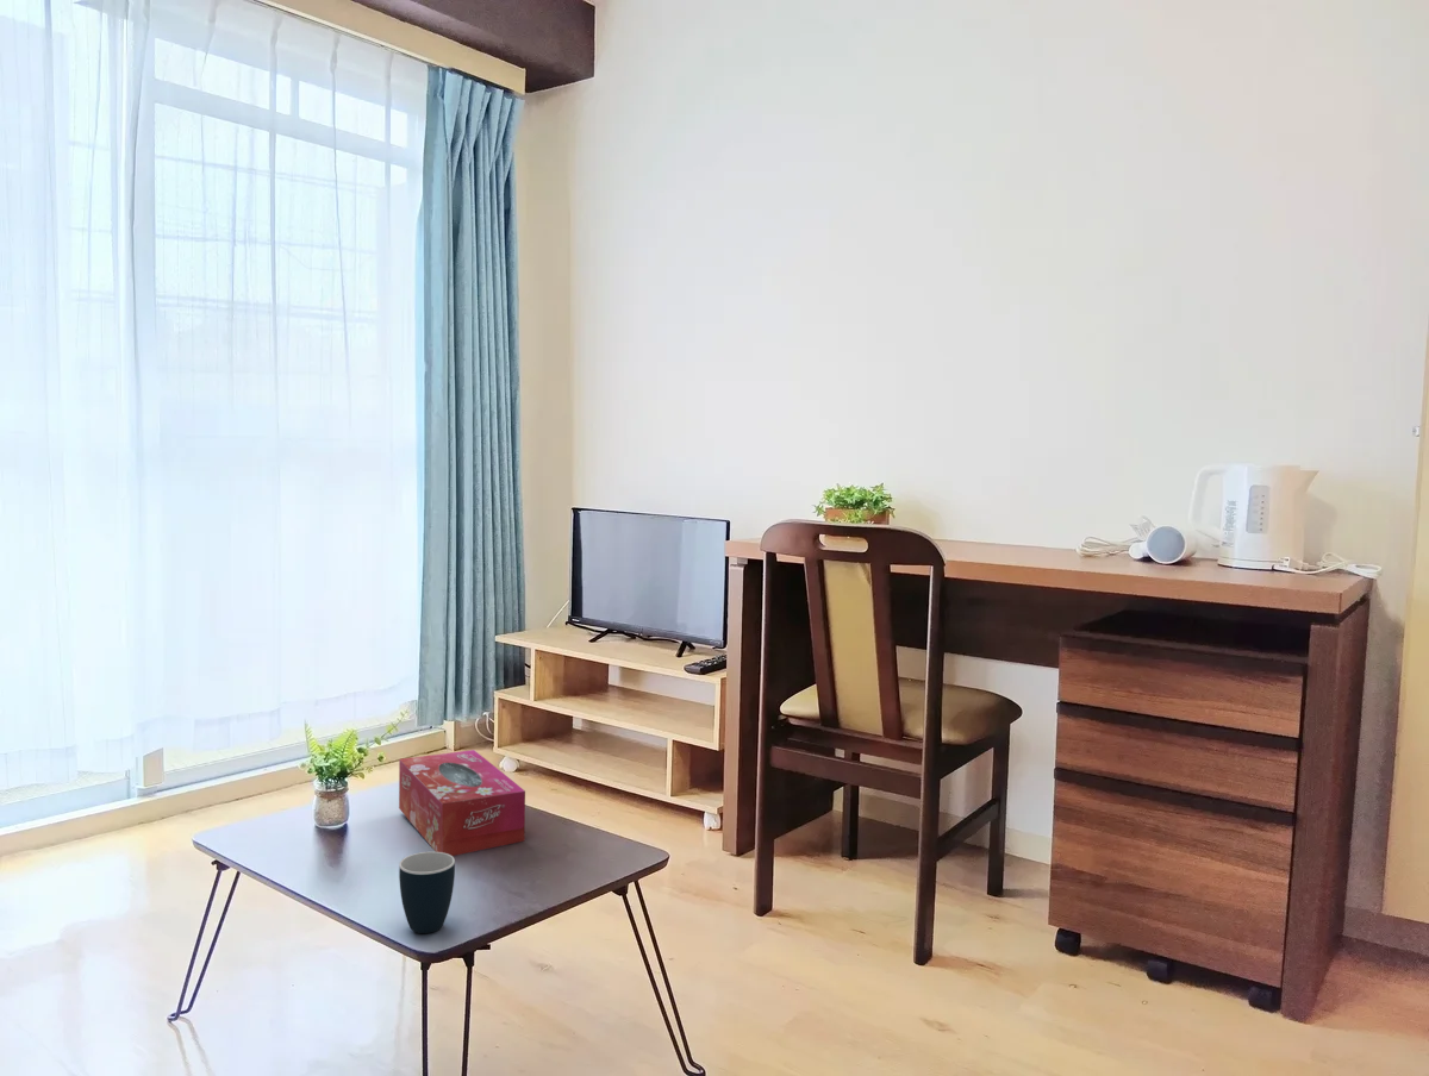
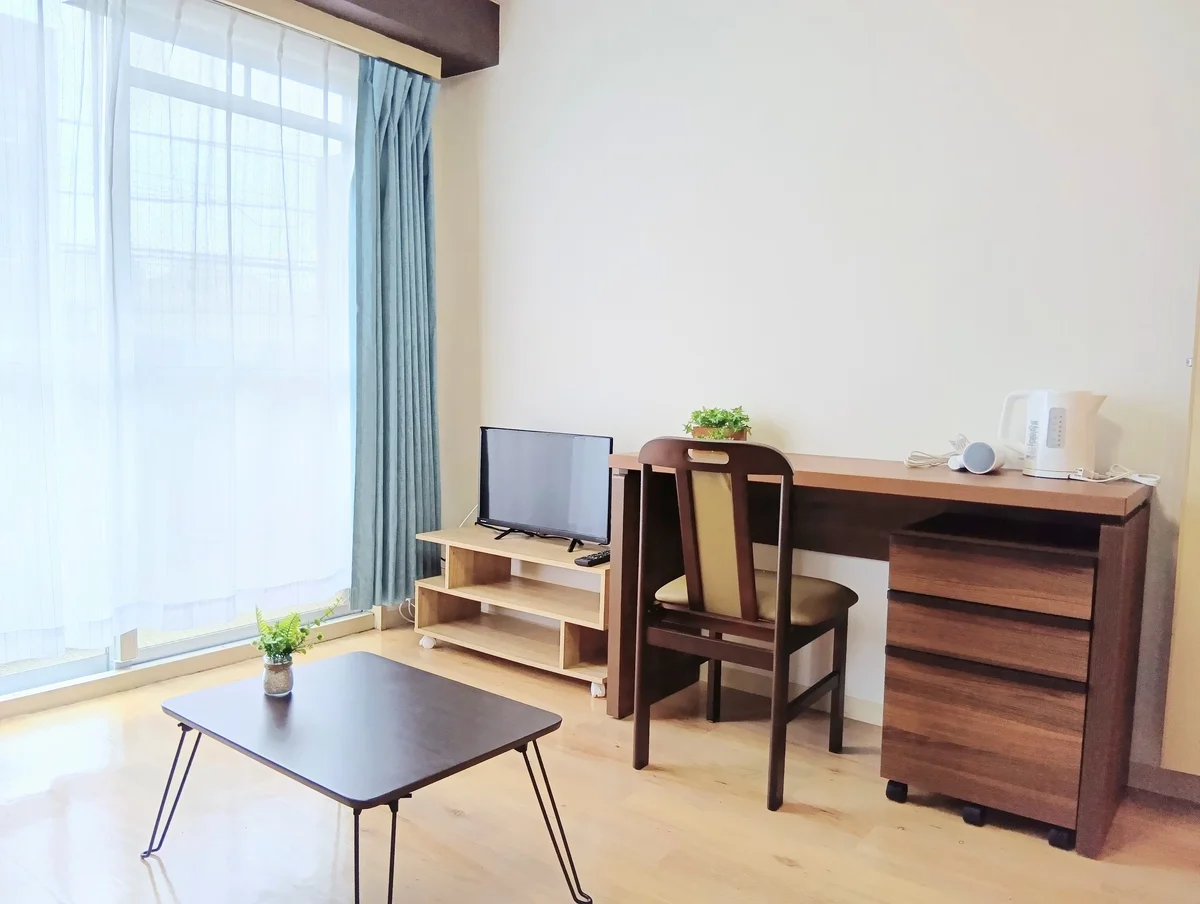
- tissue box [398,749,526,857]
- mug [398,851,456,934]
